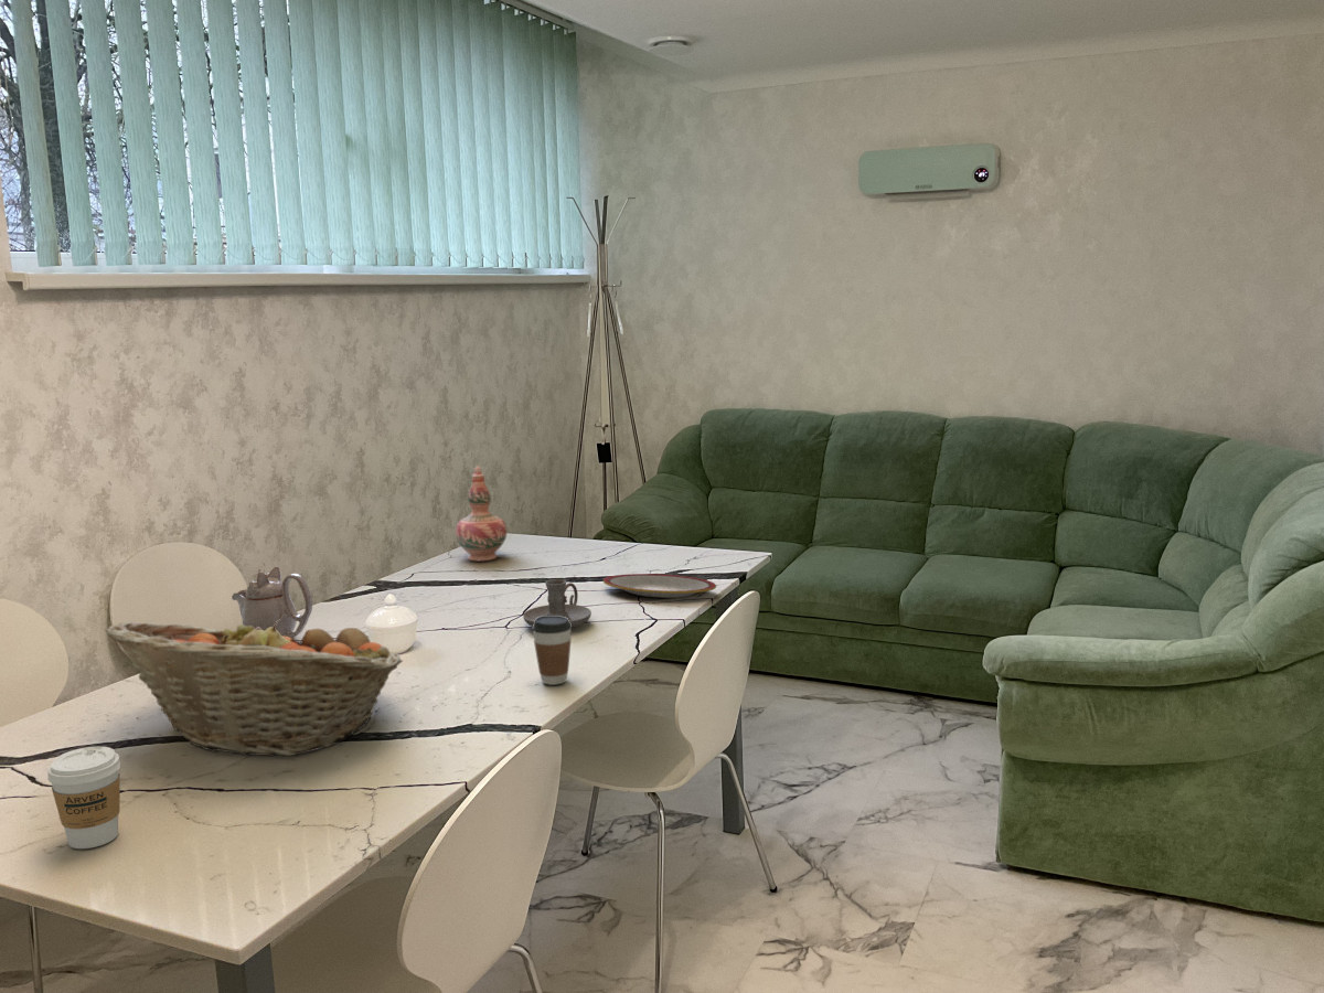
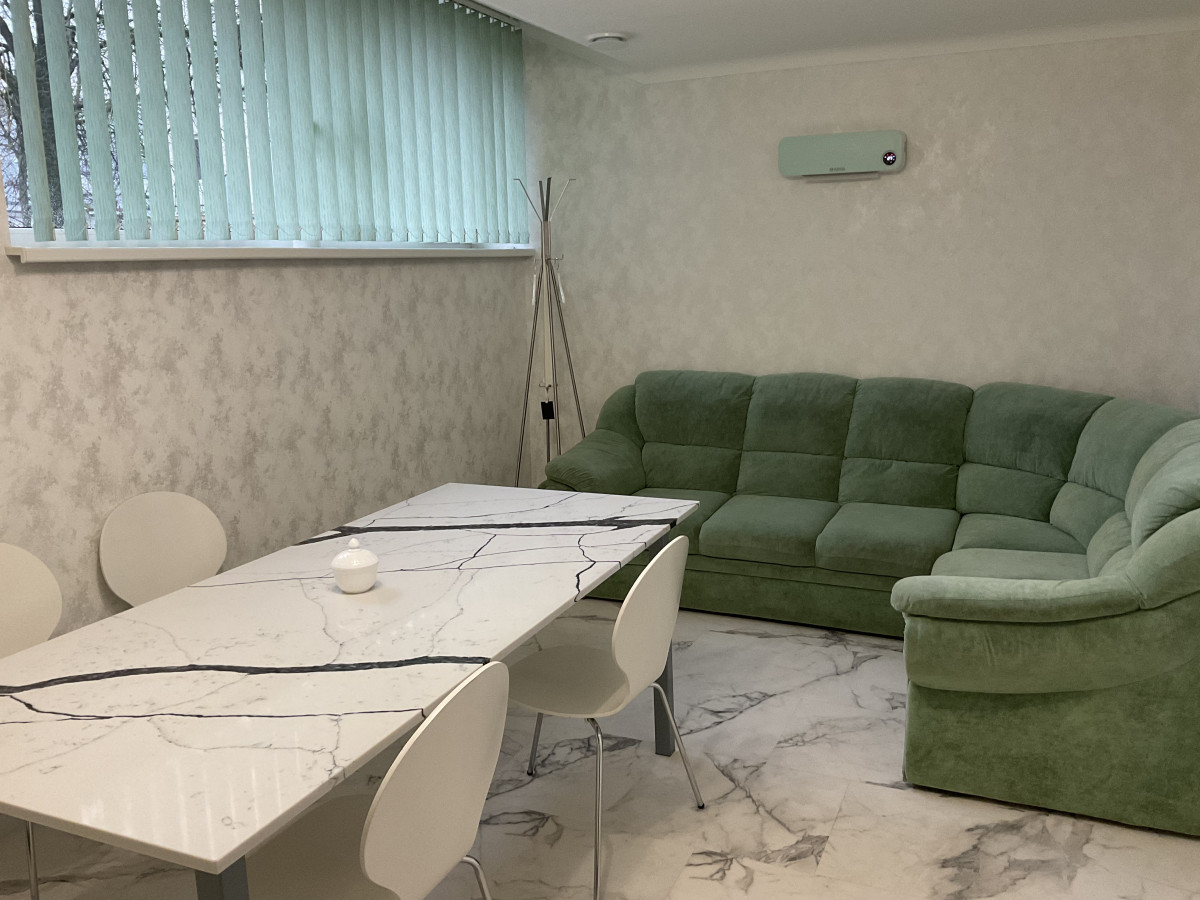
- decorative vase [455,466,508,562]
- coffee cup [46,746,121,850]
- teapot [231,565,313,639]
- plate [602,573,717,599]
- fruit basket [104,612,404,757]
- coffee cup [531,616,573,686]
- candle holder [522,578,592,628]
